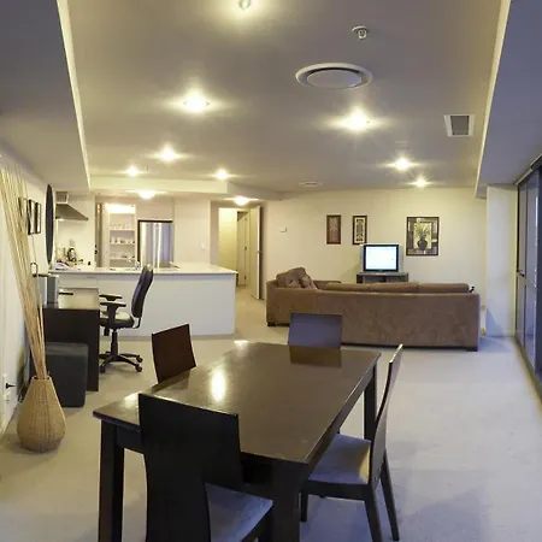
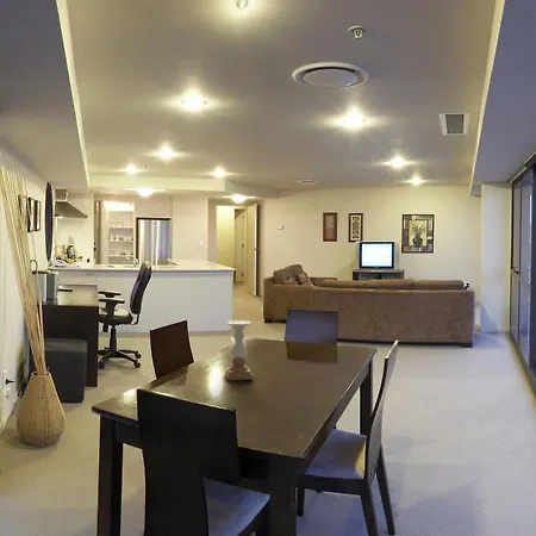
+ candle holder [224,319,254,381]
